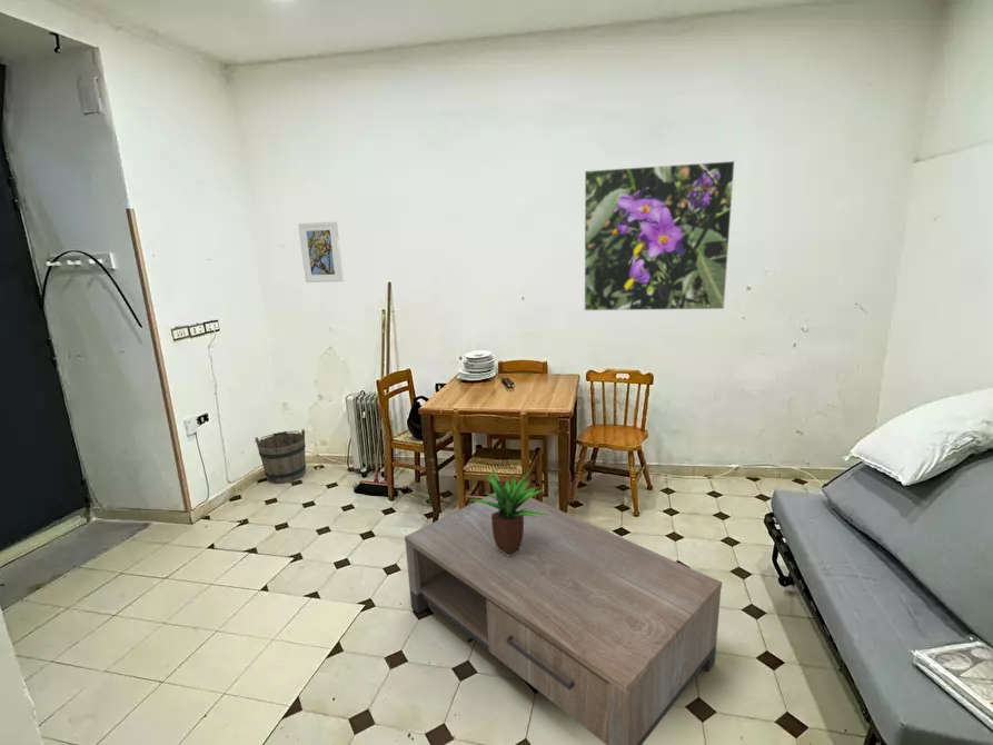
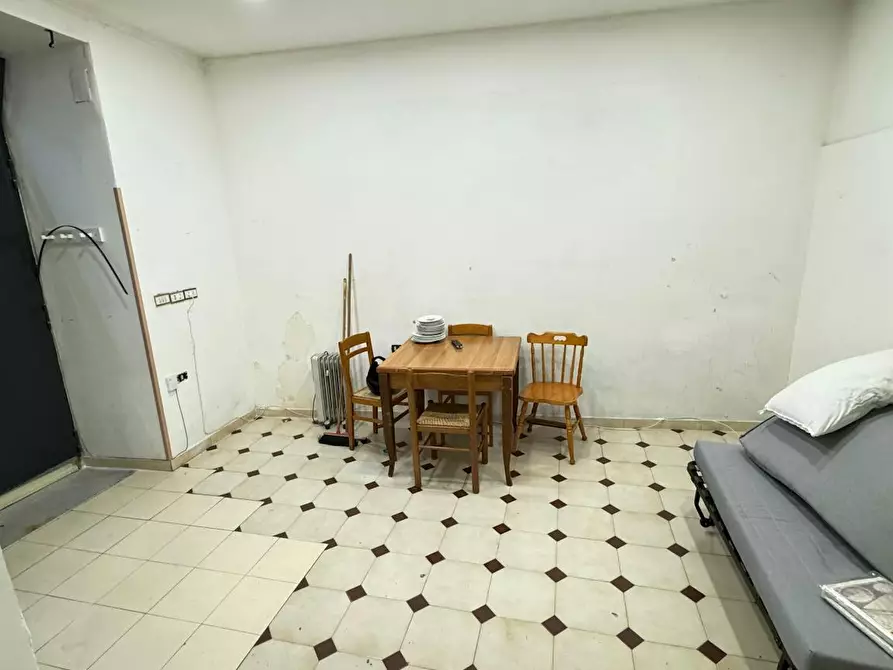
- coffee table [404,491,723,745]
- potted plant [468,465,549,556]
- bucket [255,428,307,485]
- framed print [583,160,736,311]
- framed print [297,220,345,284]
